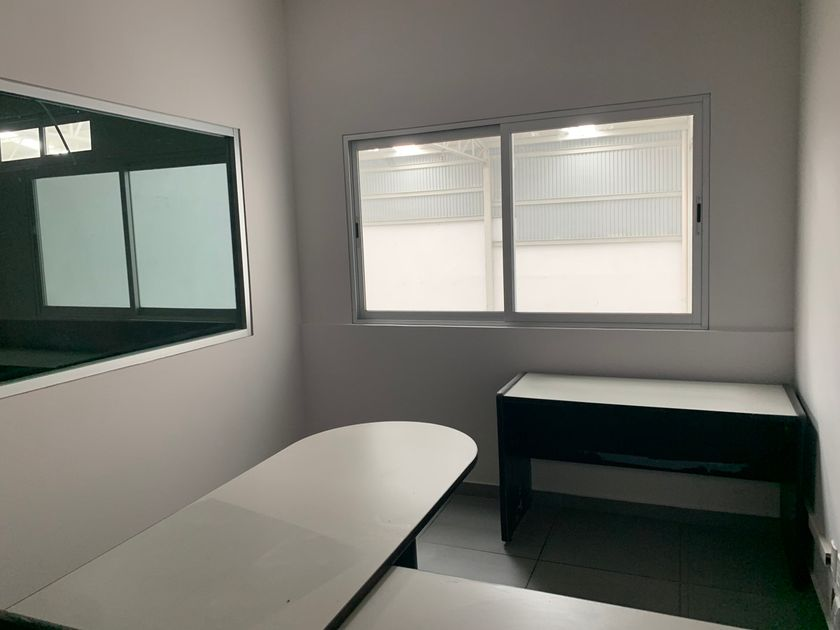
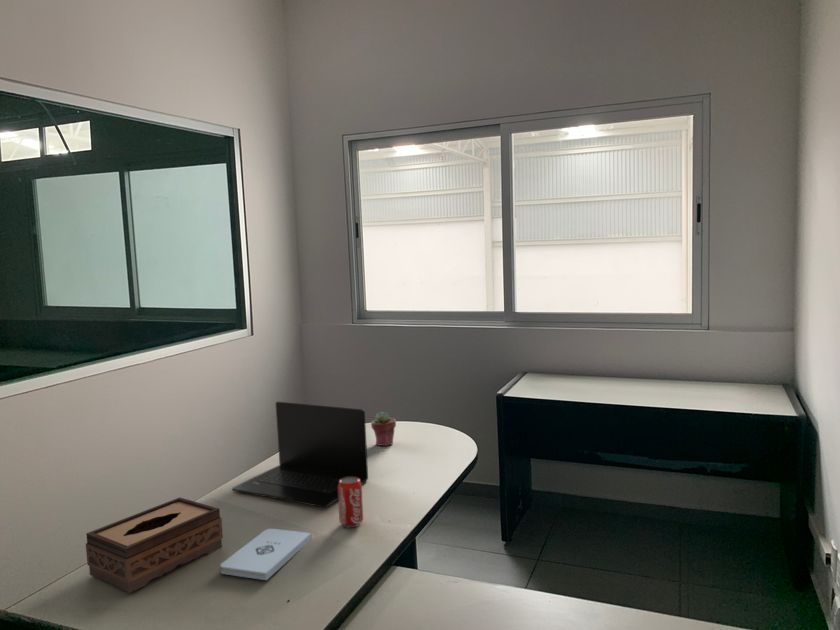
+ tissue box [85,496,224,594]
+ notepad [219,528,313,581]
+ beverage can [337,477,364,529]
+ laptop [231,401,369,508]
+ potted succulent [370,411,397,447]
